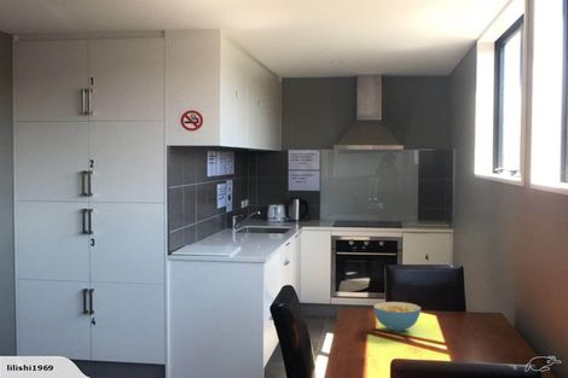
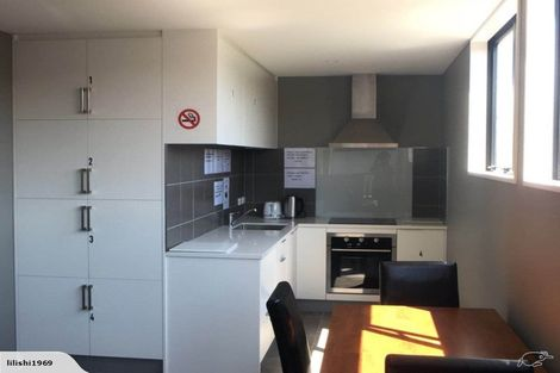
- cereal bowl [372,301,422,332]
